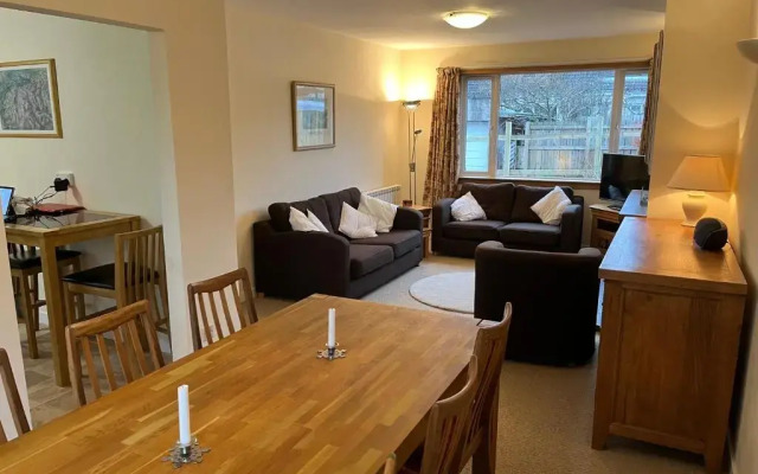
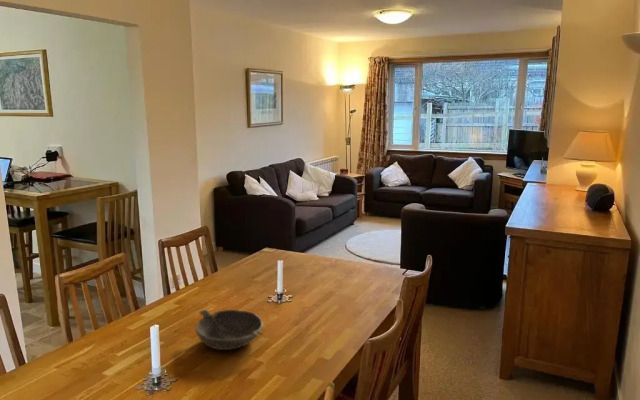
+ bowl [195,309,264,351]
